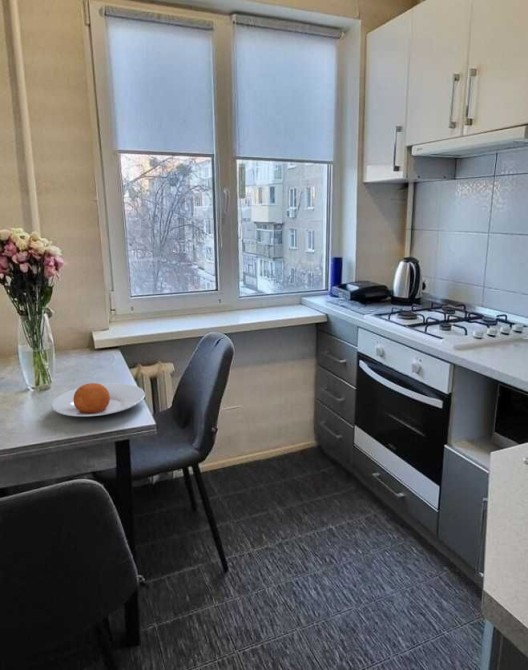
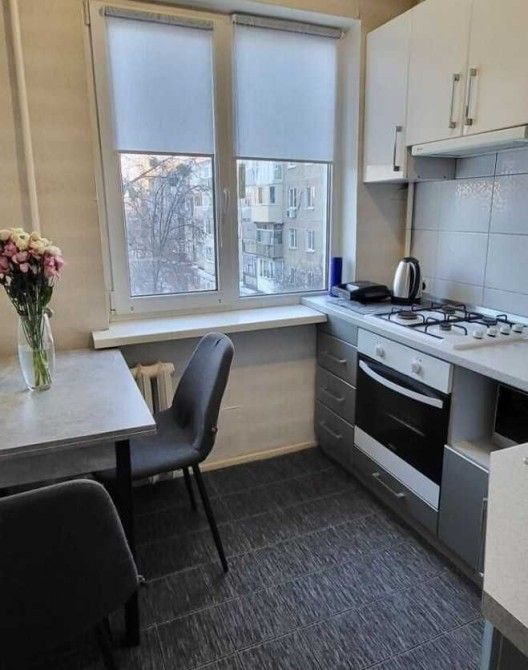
- plate [51,382,146,417]
